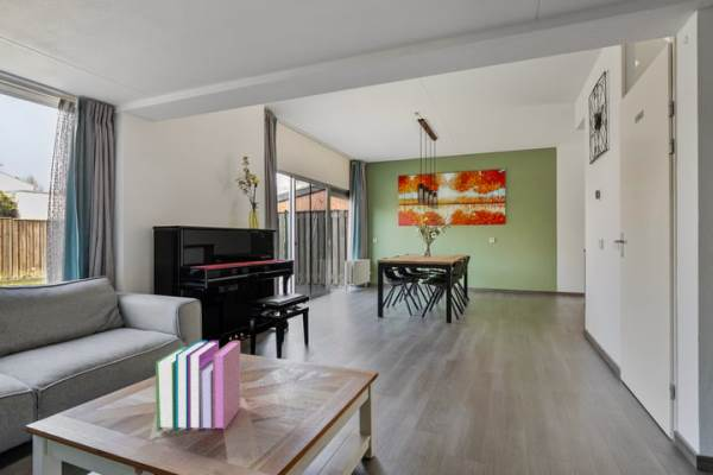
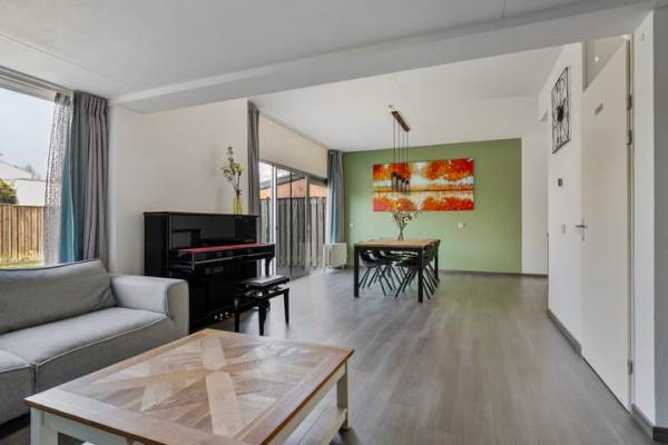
- books [154,340,241,431]
